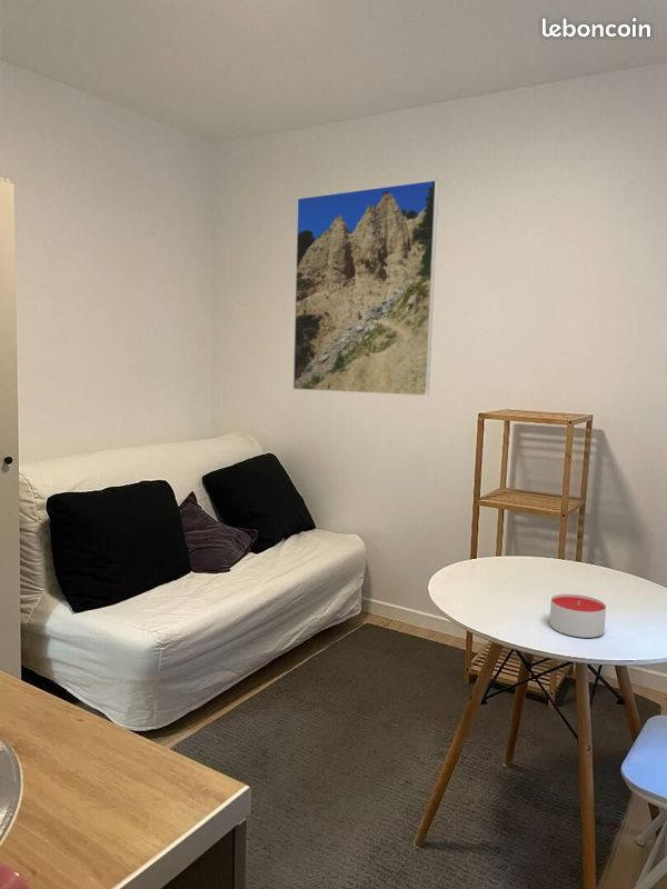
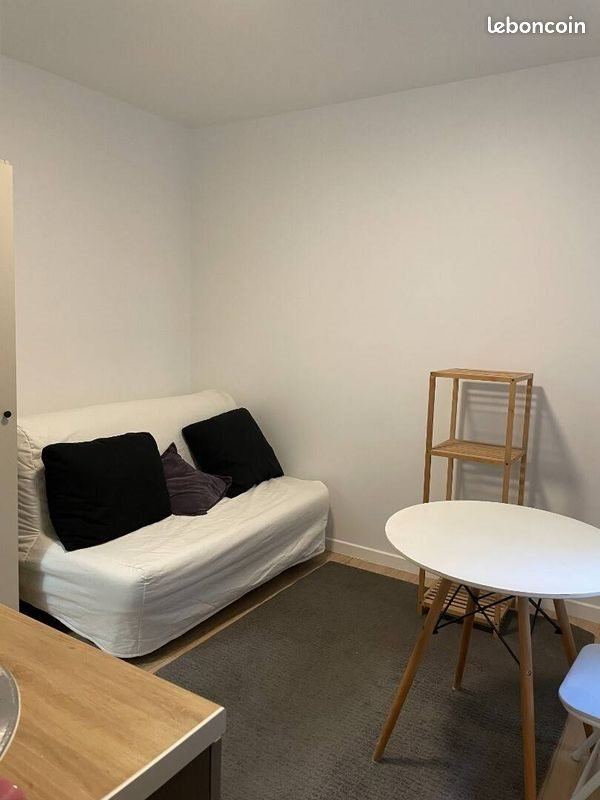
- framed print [292,179,440,397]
- candle [548,593,607,639]
